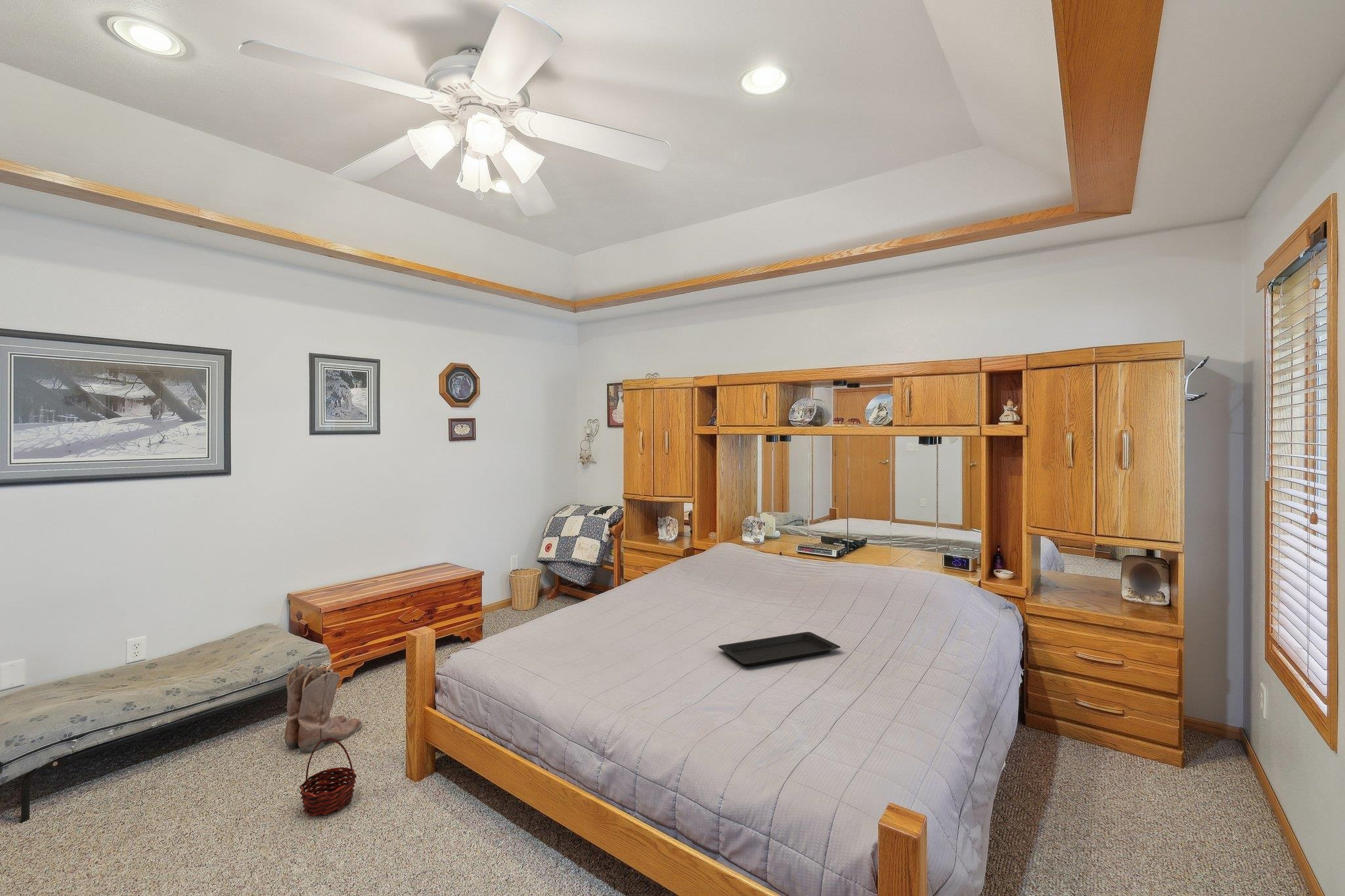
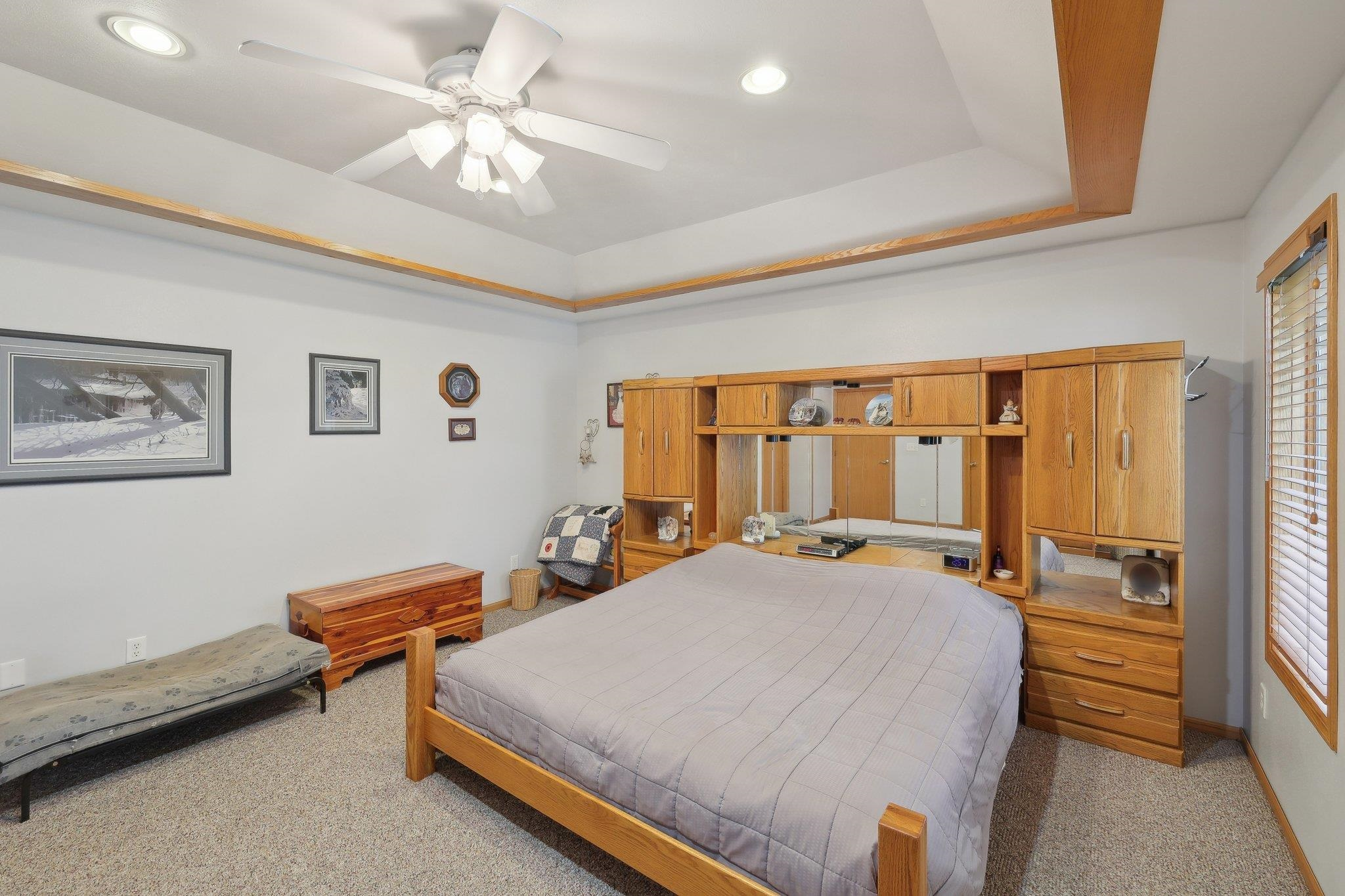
- boots [284,664,363,753]
- serving tray [718,631,841,667]
- basket [299,738,357,817]
